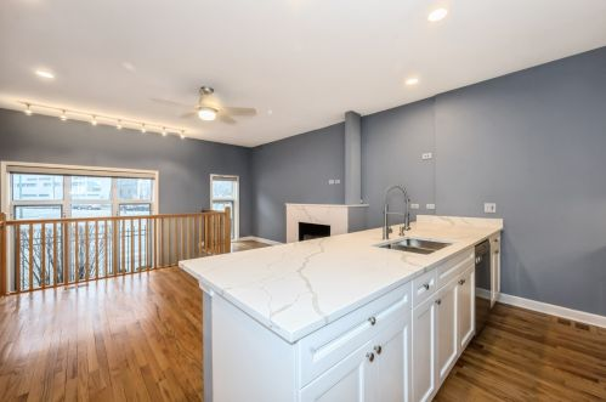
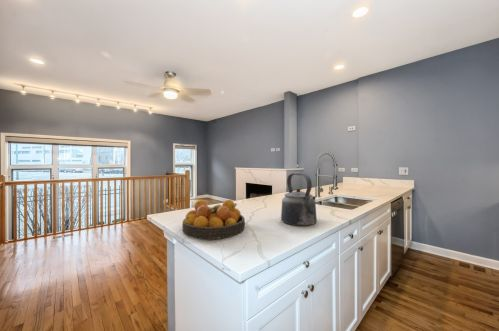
+ fruit bowl [181,199,246,240]
+ kettle [280,172,318,227]
